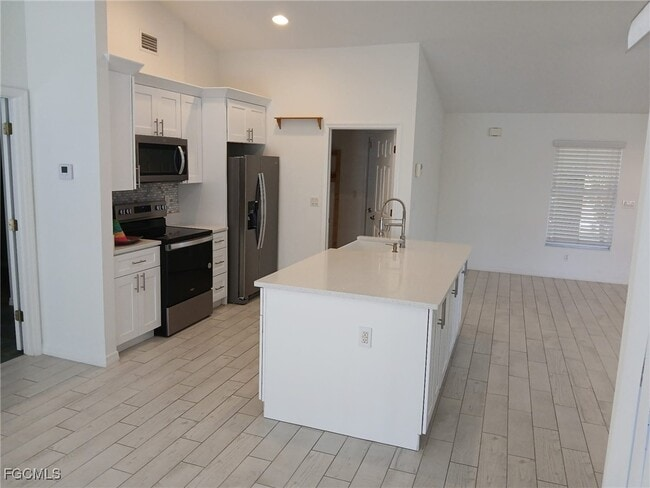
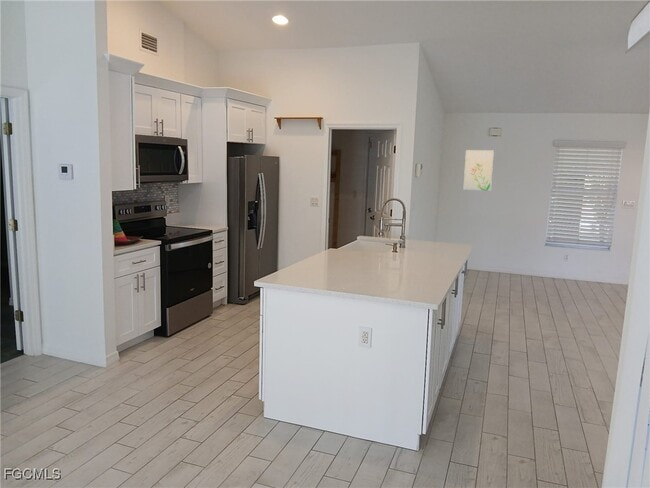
+ wall art [462,149,495,192]
